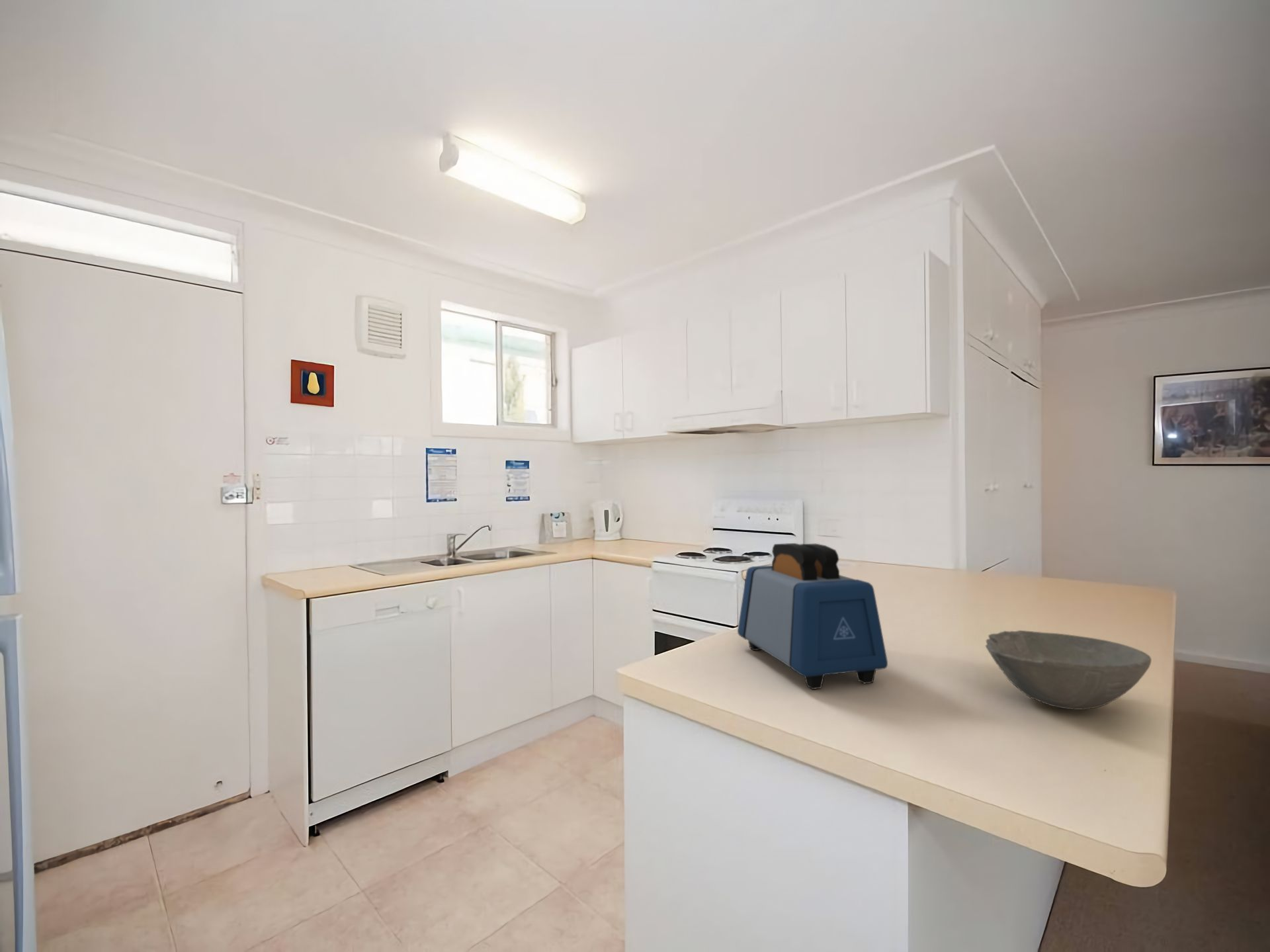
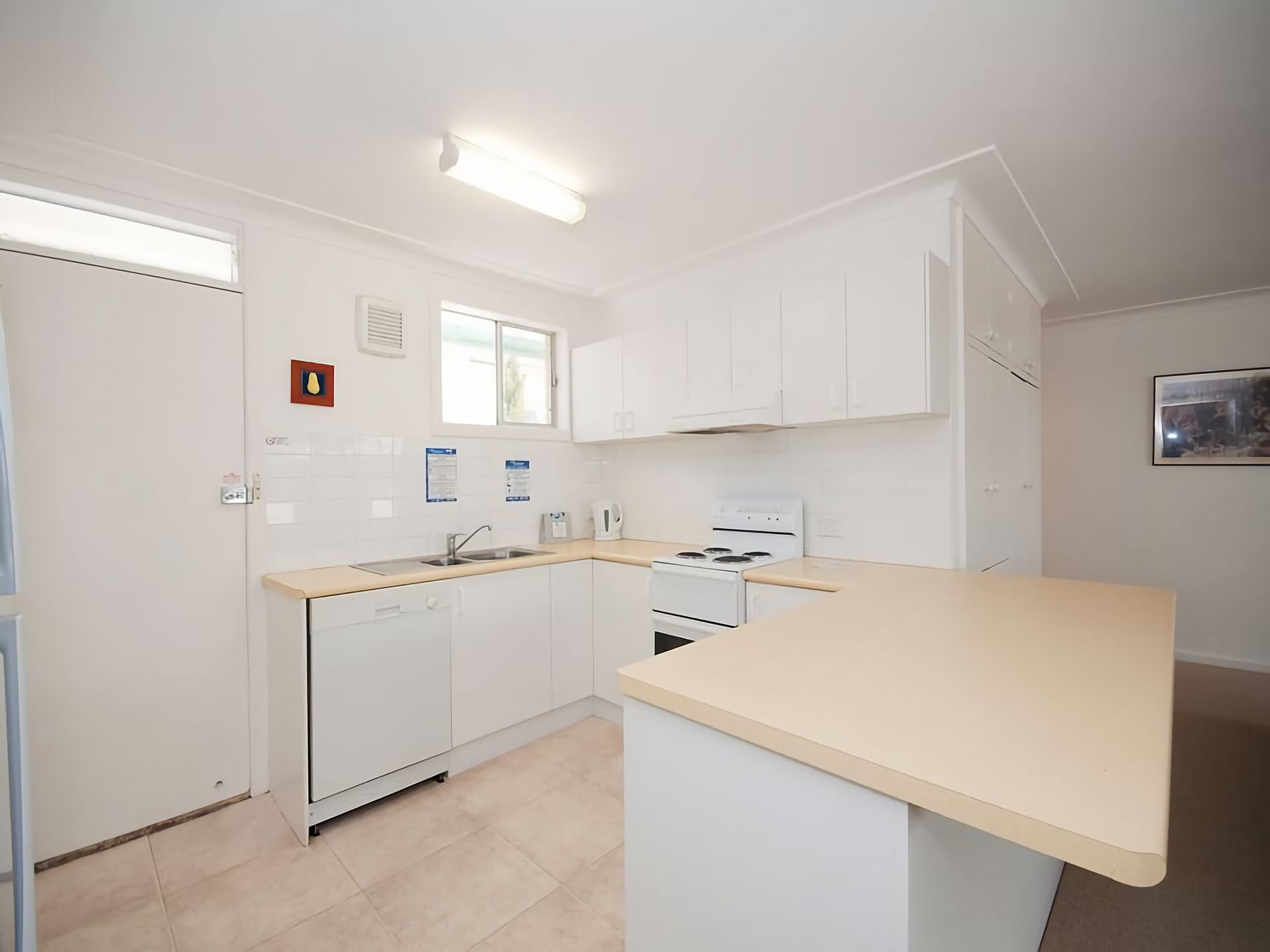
- bowl [985,630,1152,711]
- toaster [737,542,888,690]
